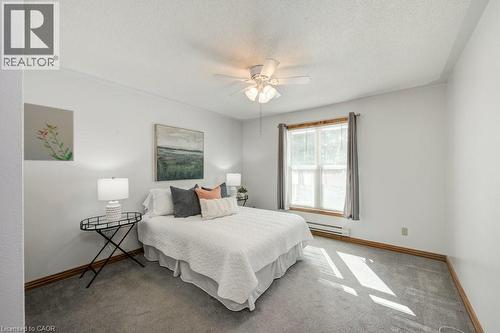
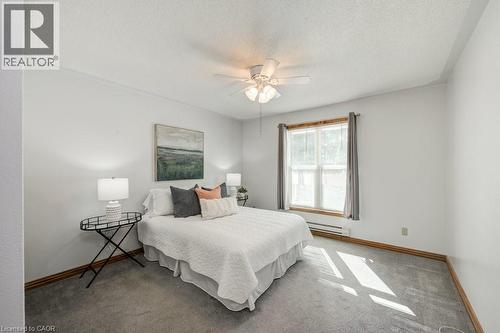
- wall art [23,102,75,162]
